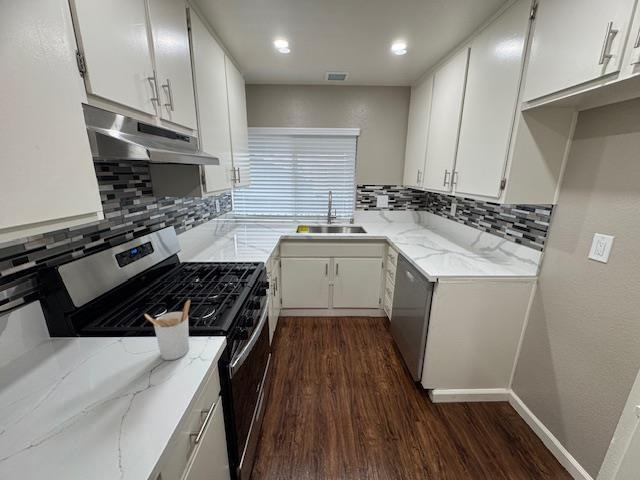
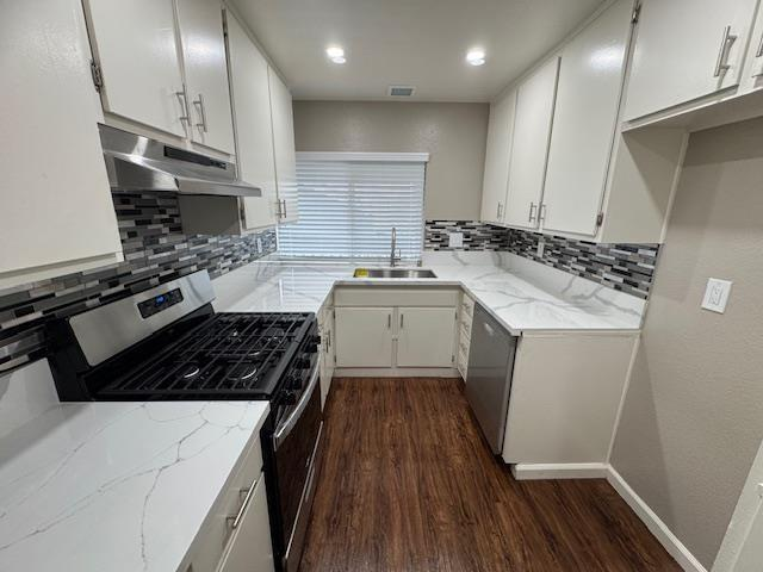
- utensil holder [144,299,191,361]
